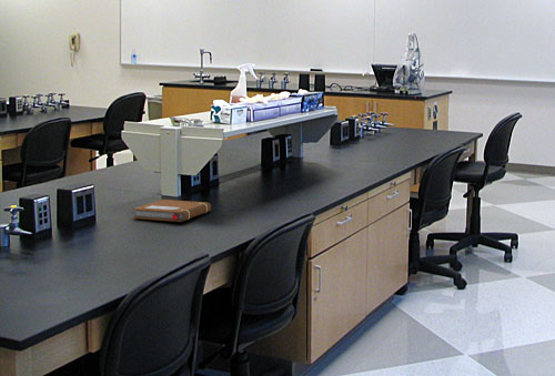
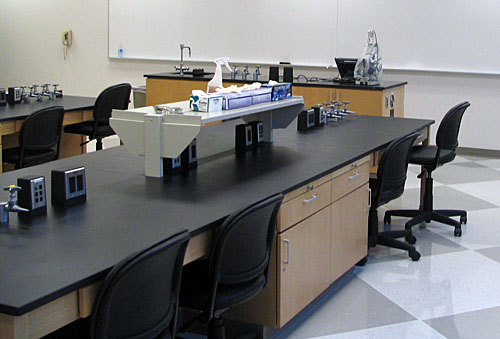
- notebook [132,199,212,223]
